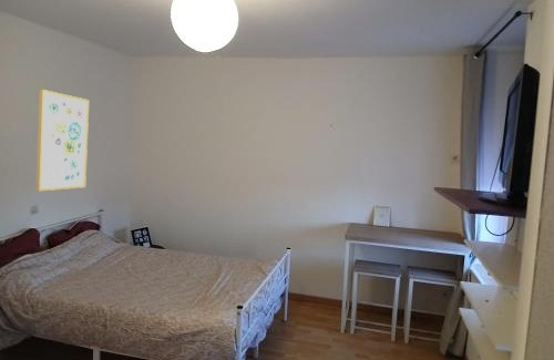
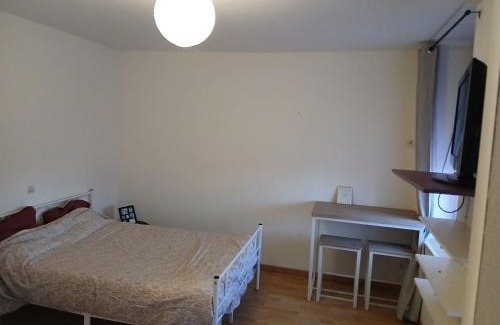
- wall art [35,89,90,192]
